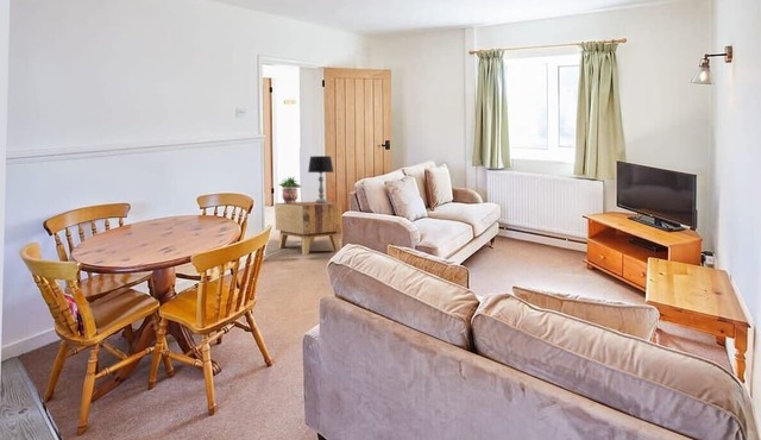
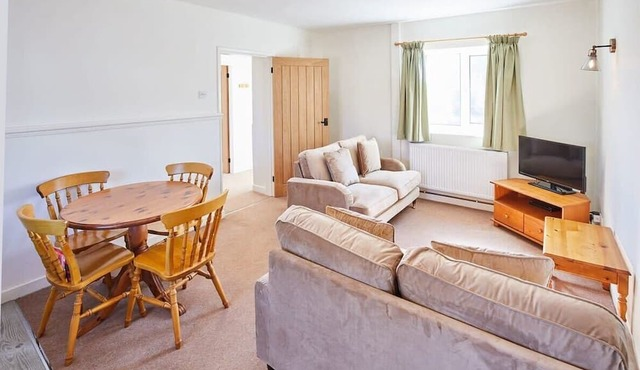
- side table [273,201,342,256]
- potted plant [277,176,302,203]
- table lamp [307,155,335,203]
